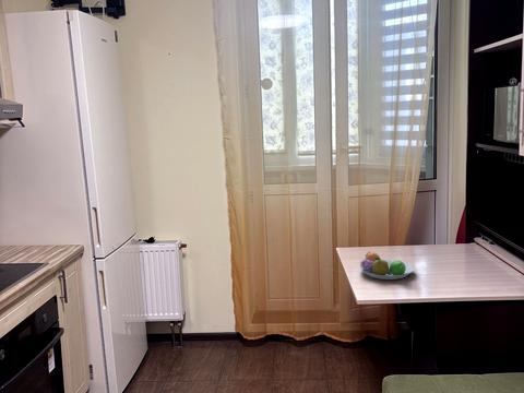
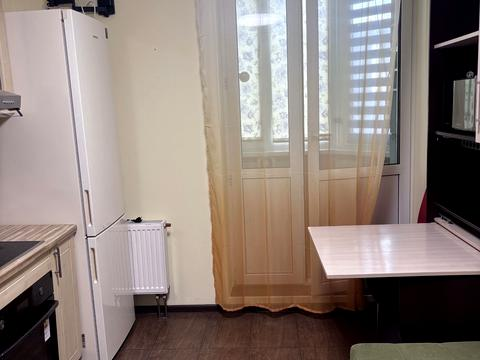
- fruit bowl [359,251,415,281]
